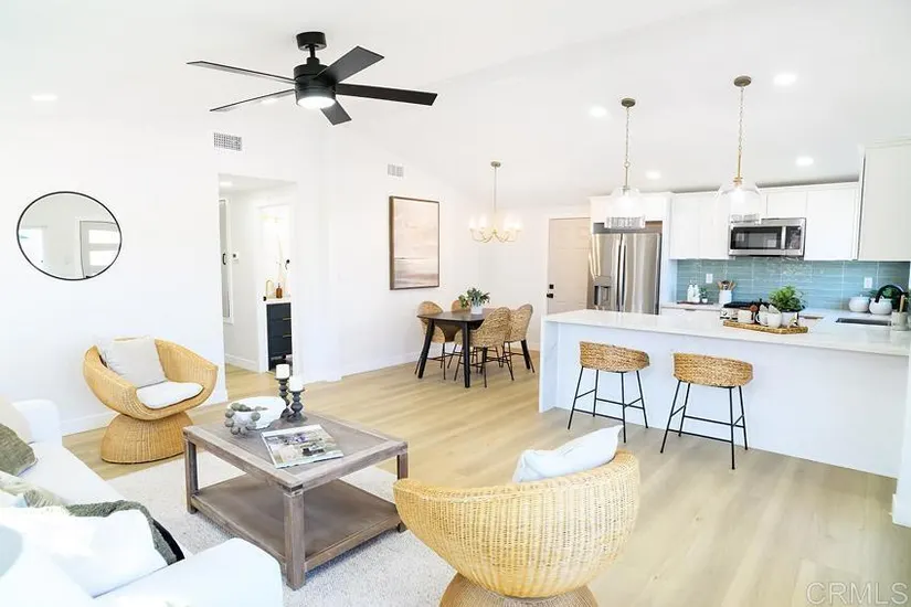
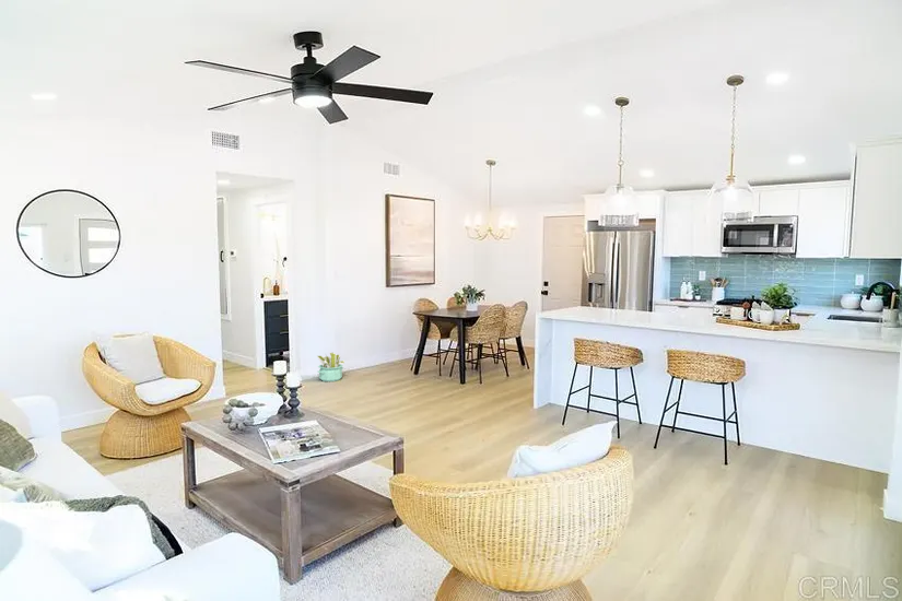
+ decorative plant [316,352,345,382]
